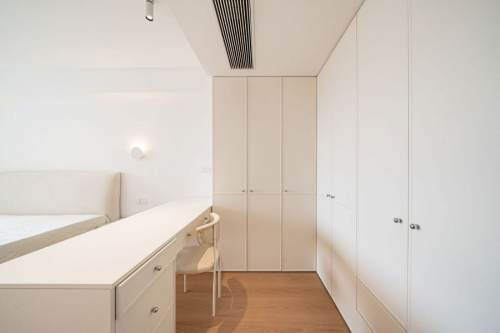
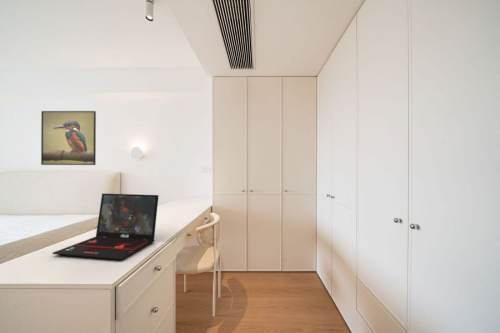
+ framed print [40,110,97,166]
+ laptop [52,193,160,261]
